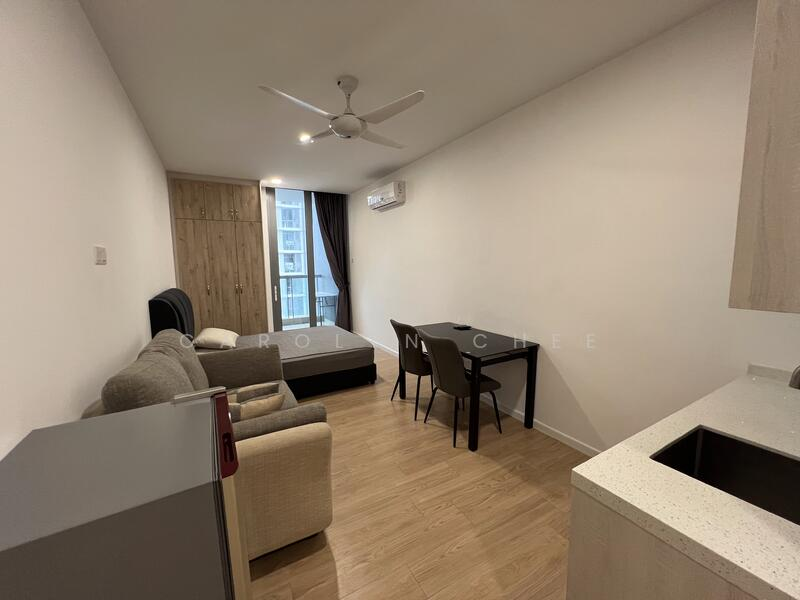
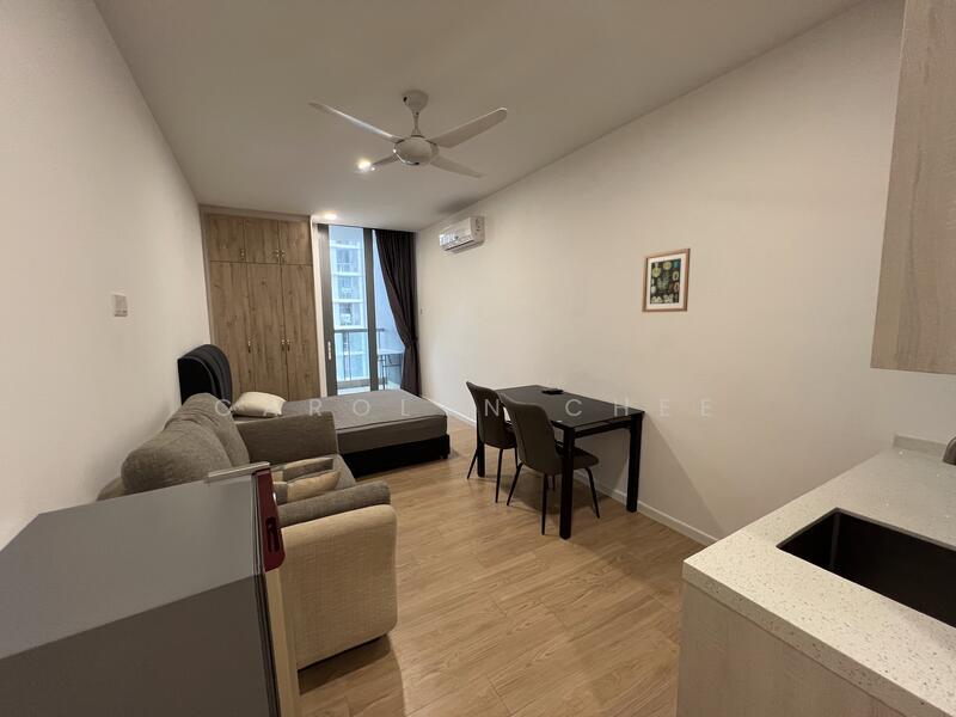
+ wall art [641,247,692,313]
